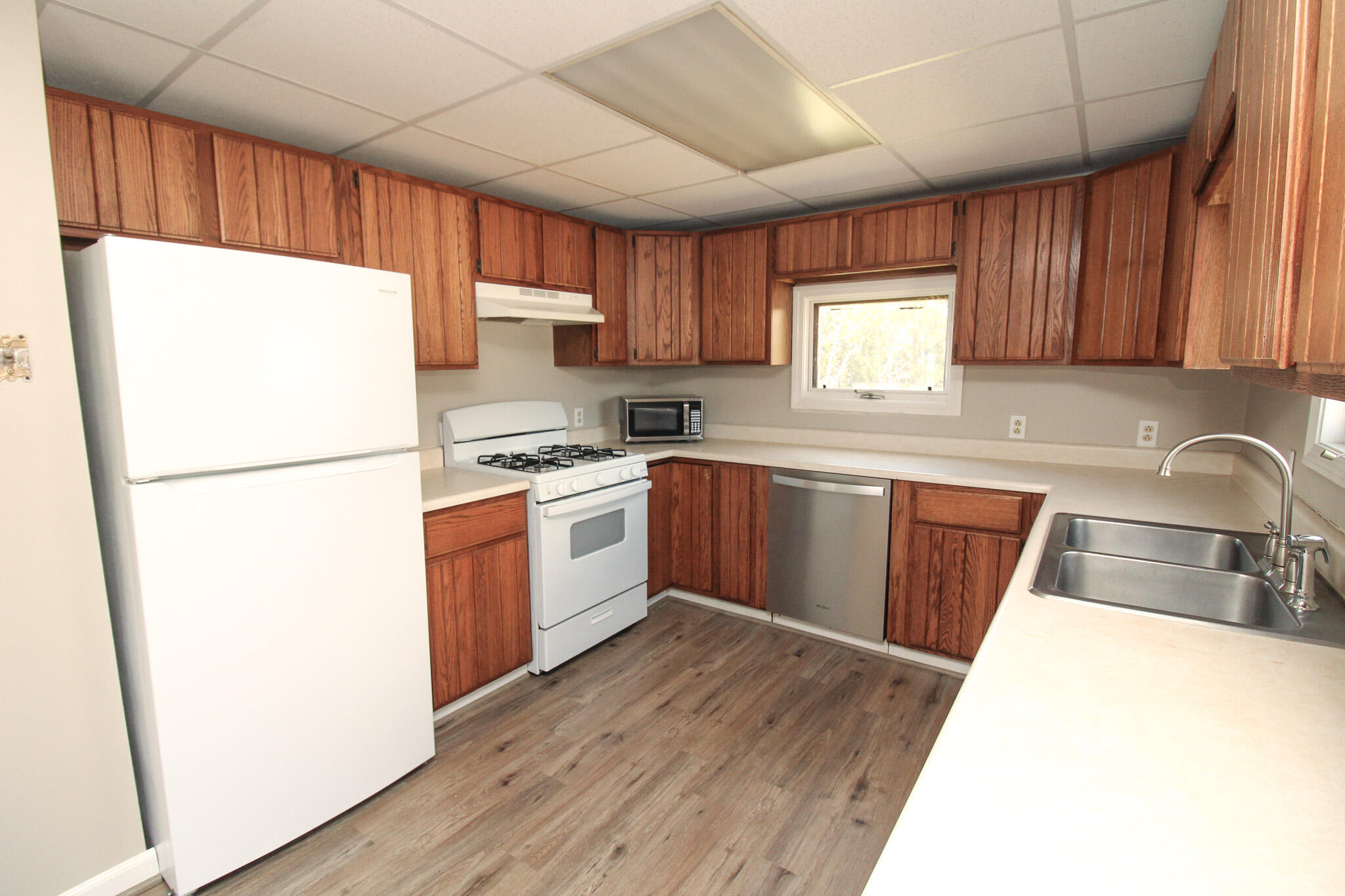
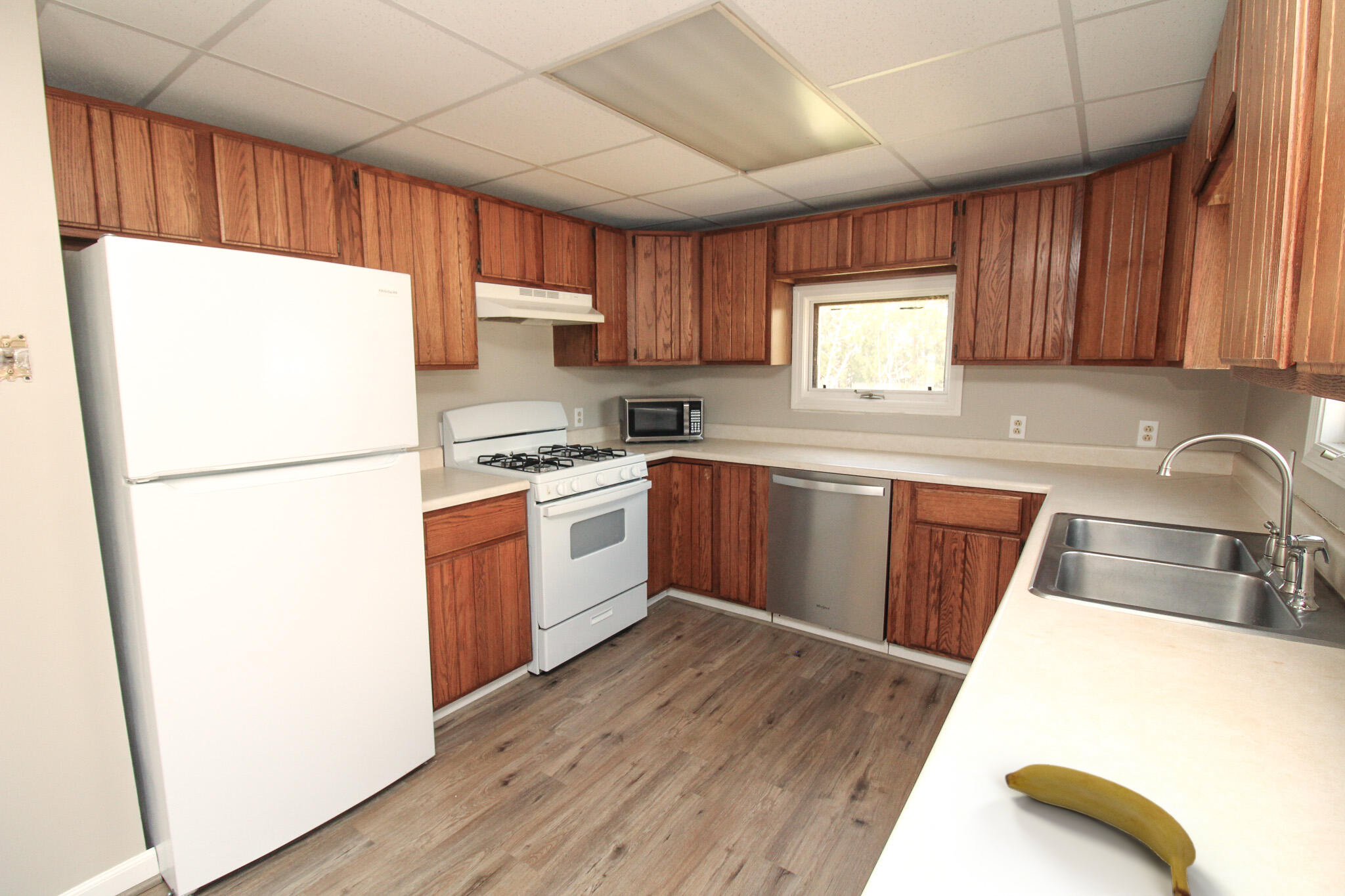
+ banana [1004,763,1197,896]
